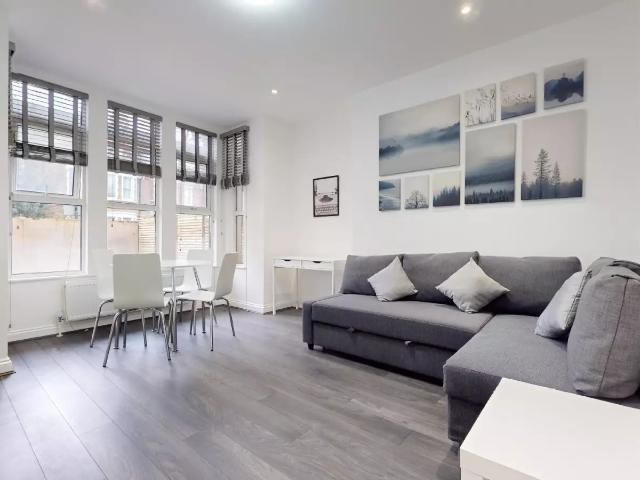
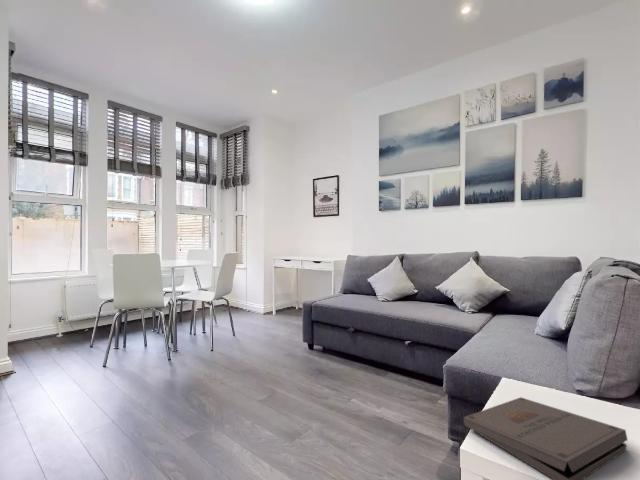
+ pizza box [463,396,629,480]
